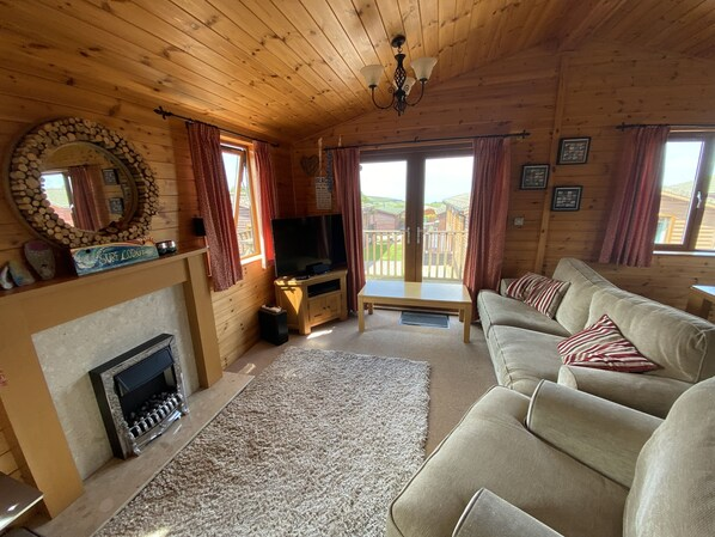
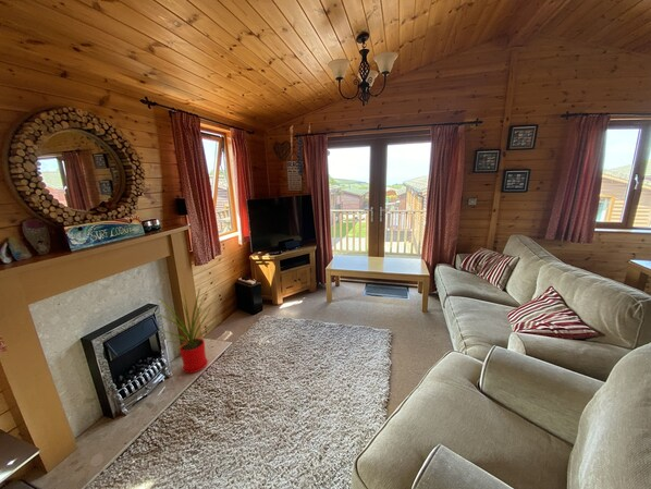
+ house plant [146,284,223,374]
